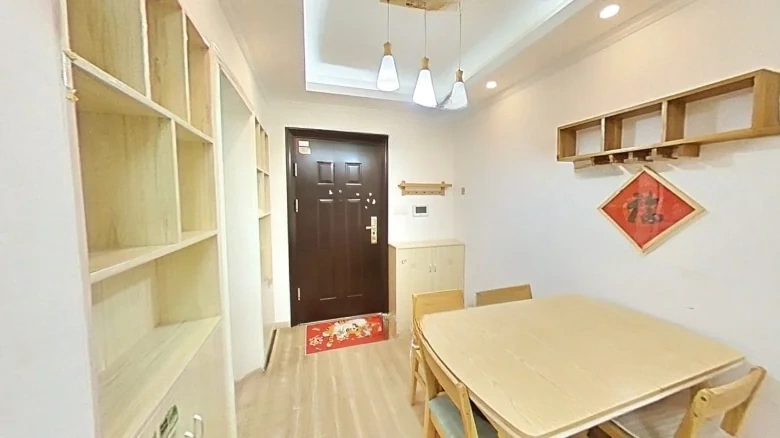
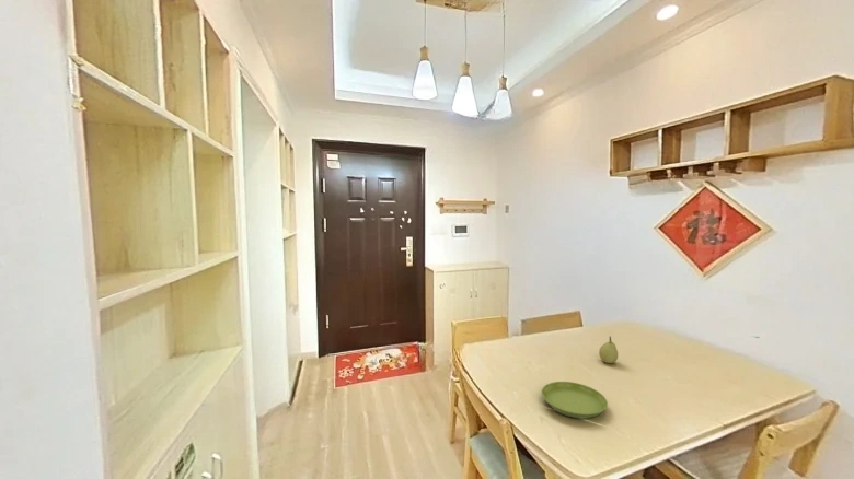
+ saucer [541,381,609,420]
+ fruit [598,336,619,364]
